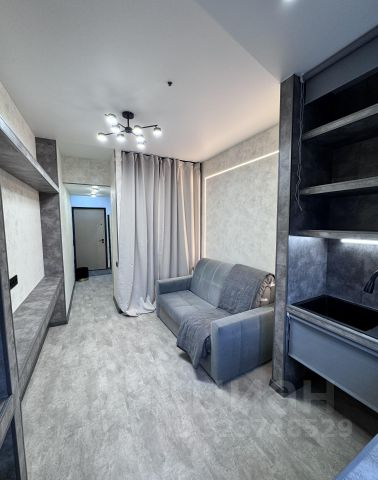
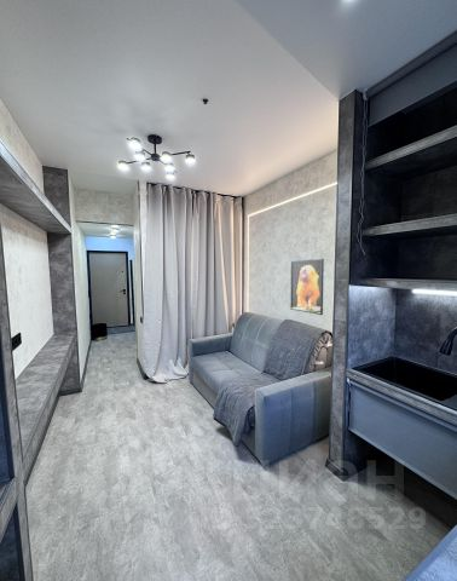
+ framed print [289,258,325,316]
